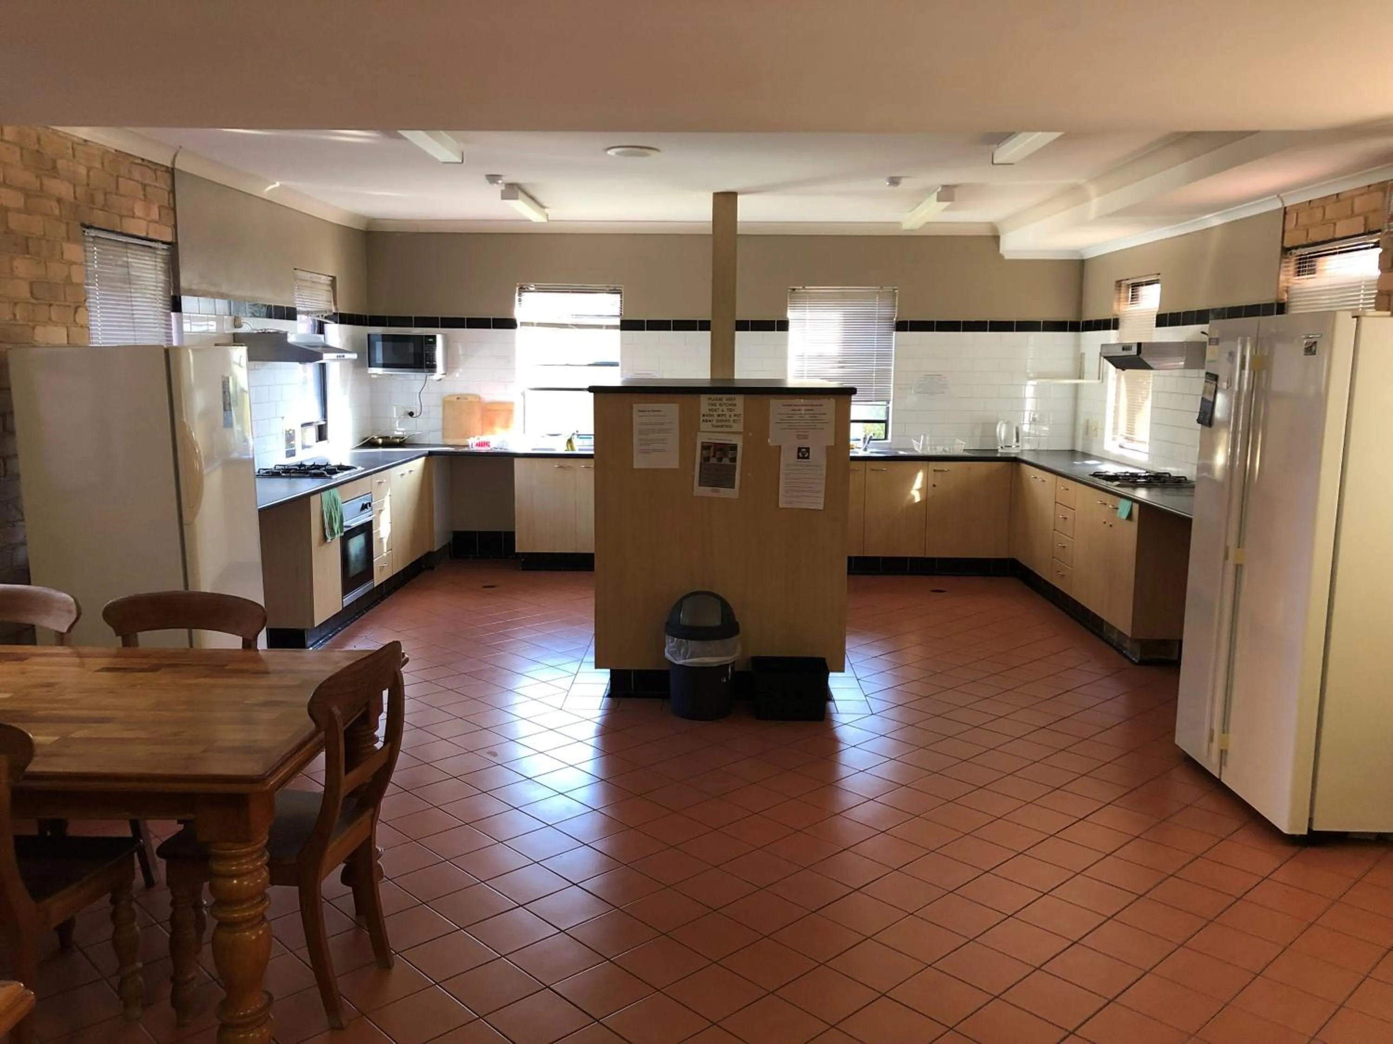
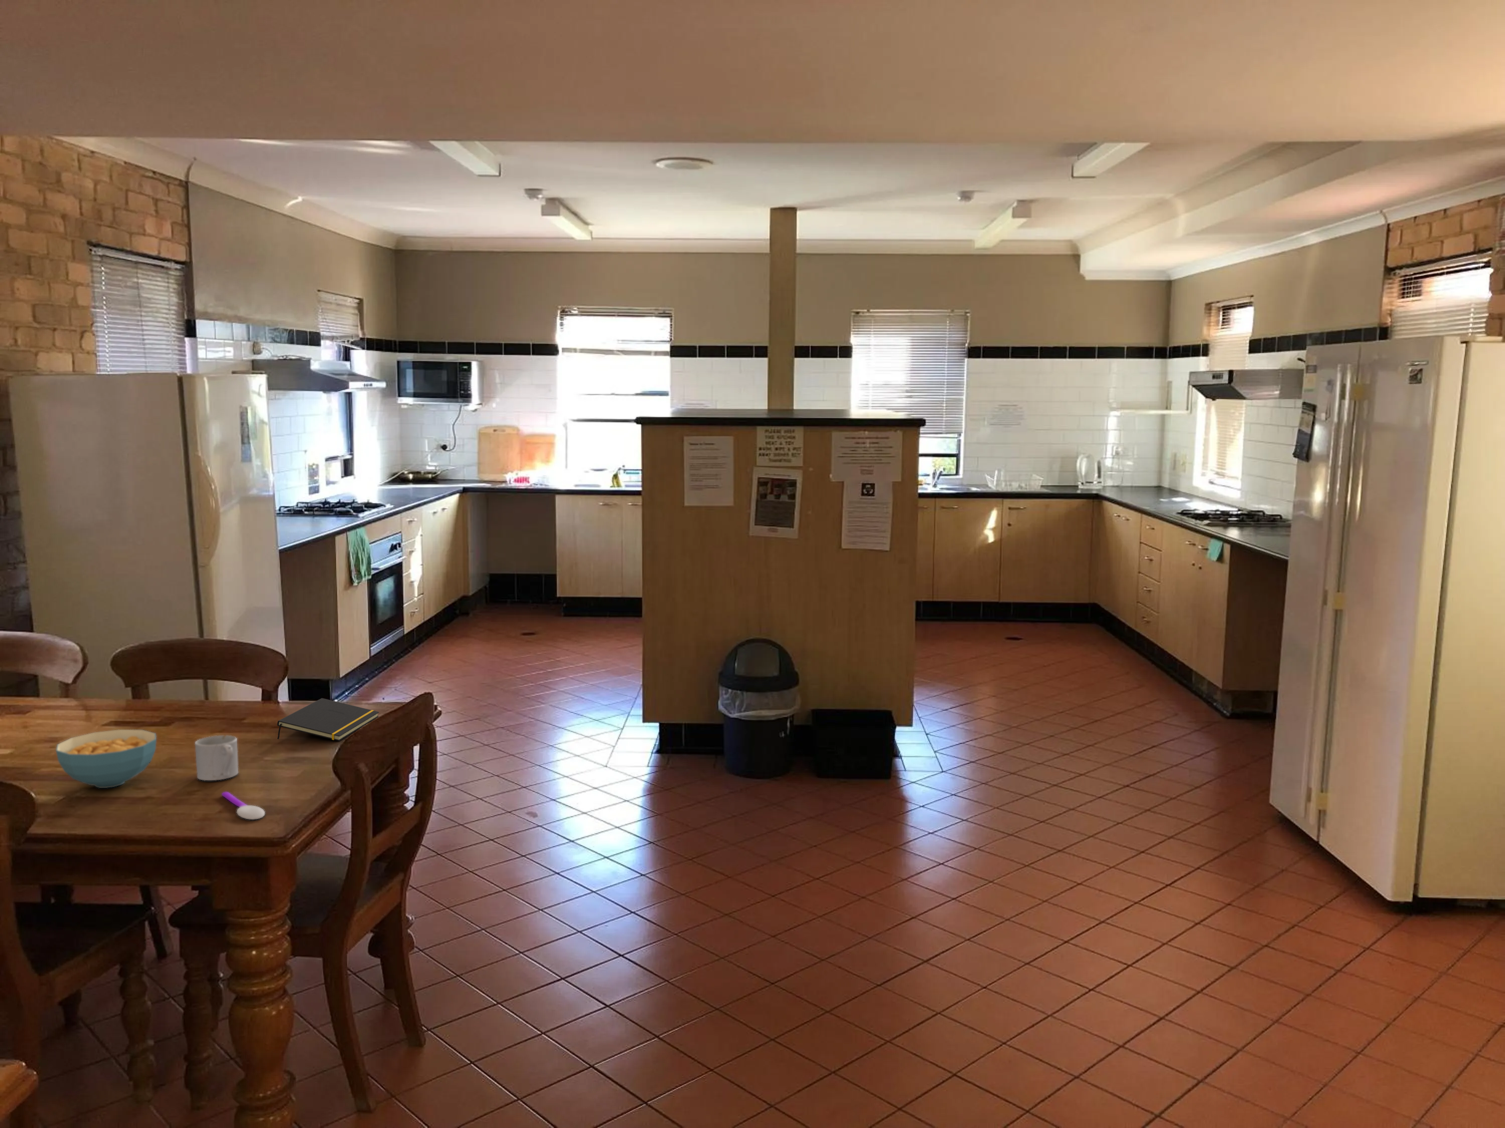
+ cereal bowl [56,729,158,789]
+ notepad [277,698,379,742]
+ spoon [222,791,265,820]
+ mug [194,735,239,781]
